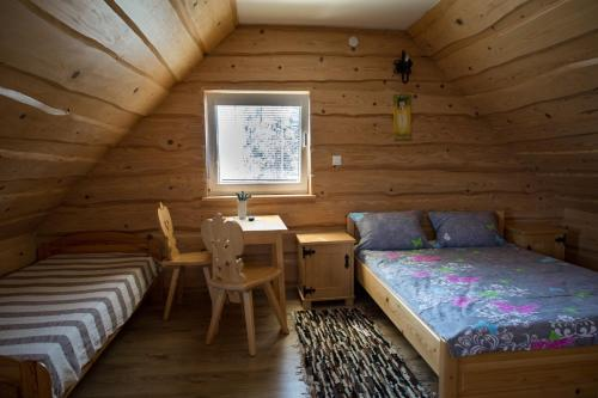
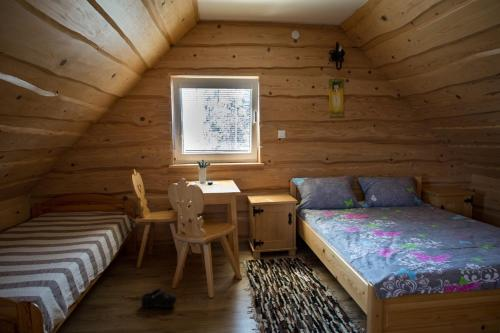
+ shoe [140,288,178,309]
